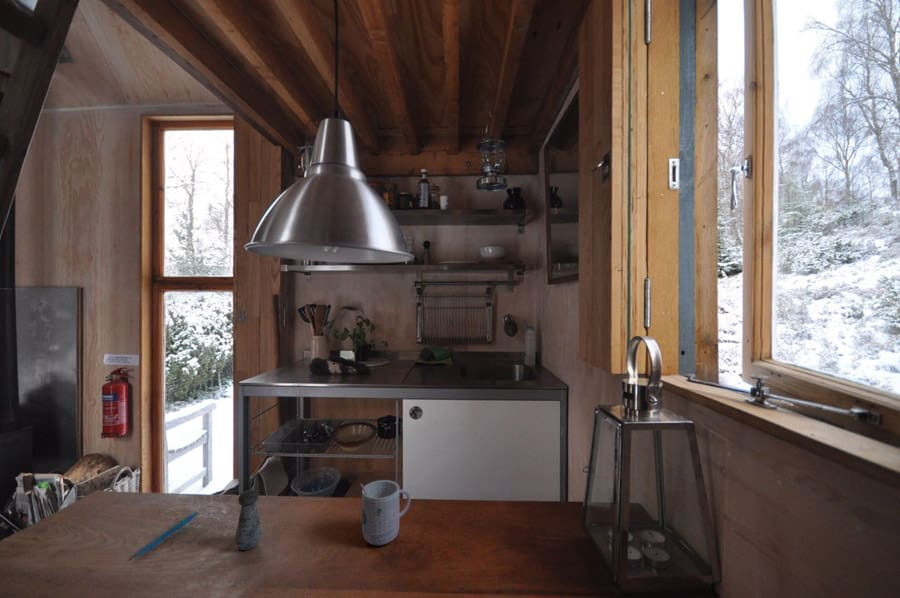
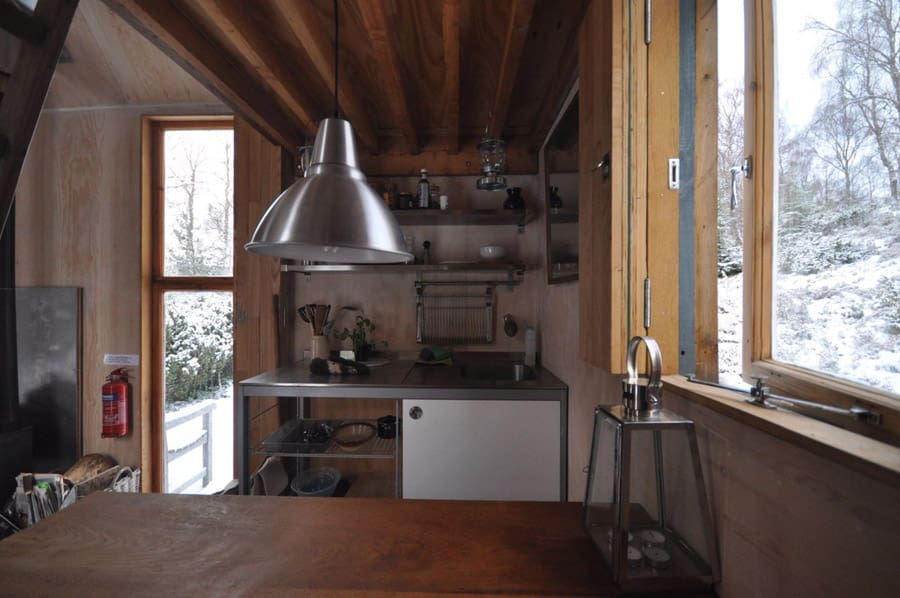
- salt shaker [234,489,263,551]
- mug [359,479,411,546]
- pen [133,511,199,559]
